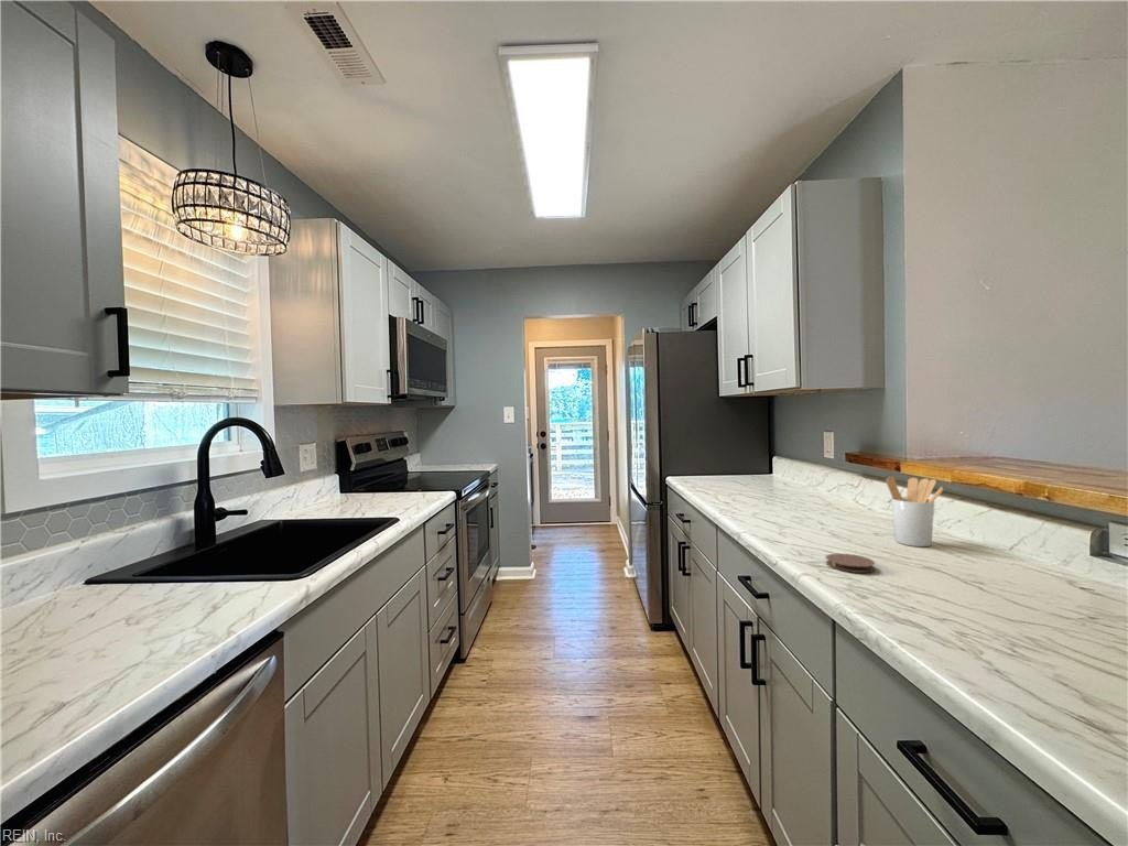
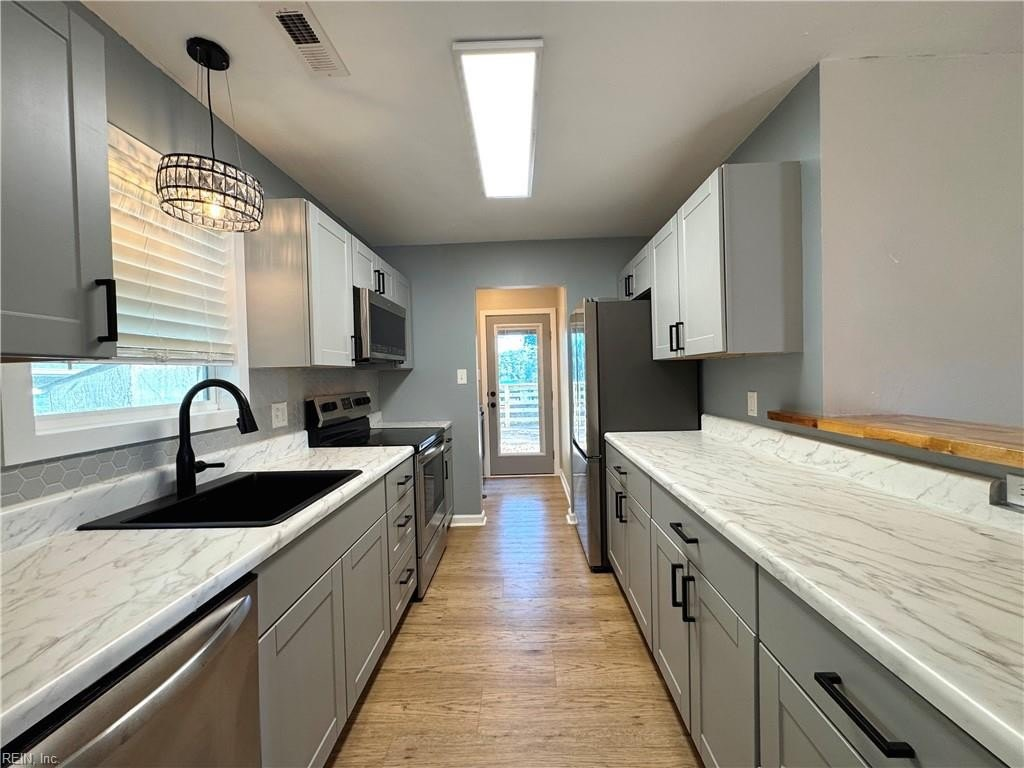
- utensil holder [885,476,945,547]
- coaster [825,553,876,574]
